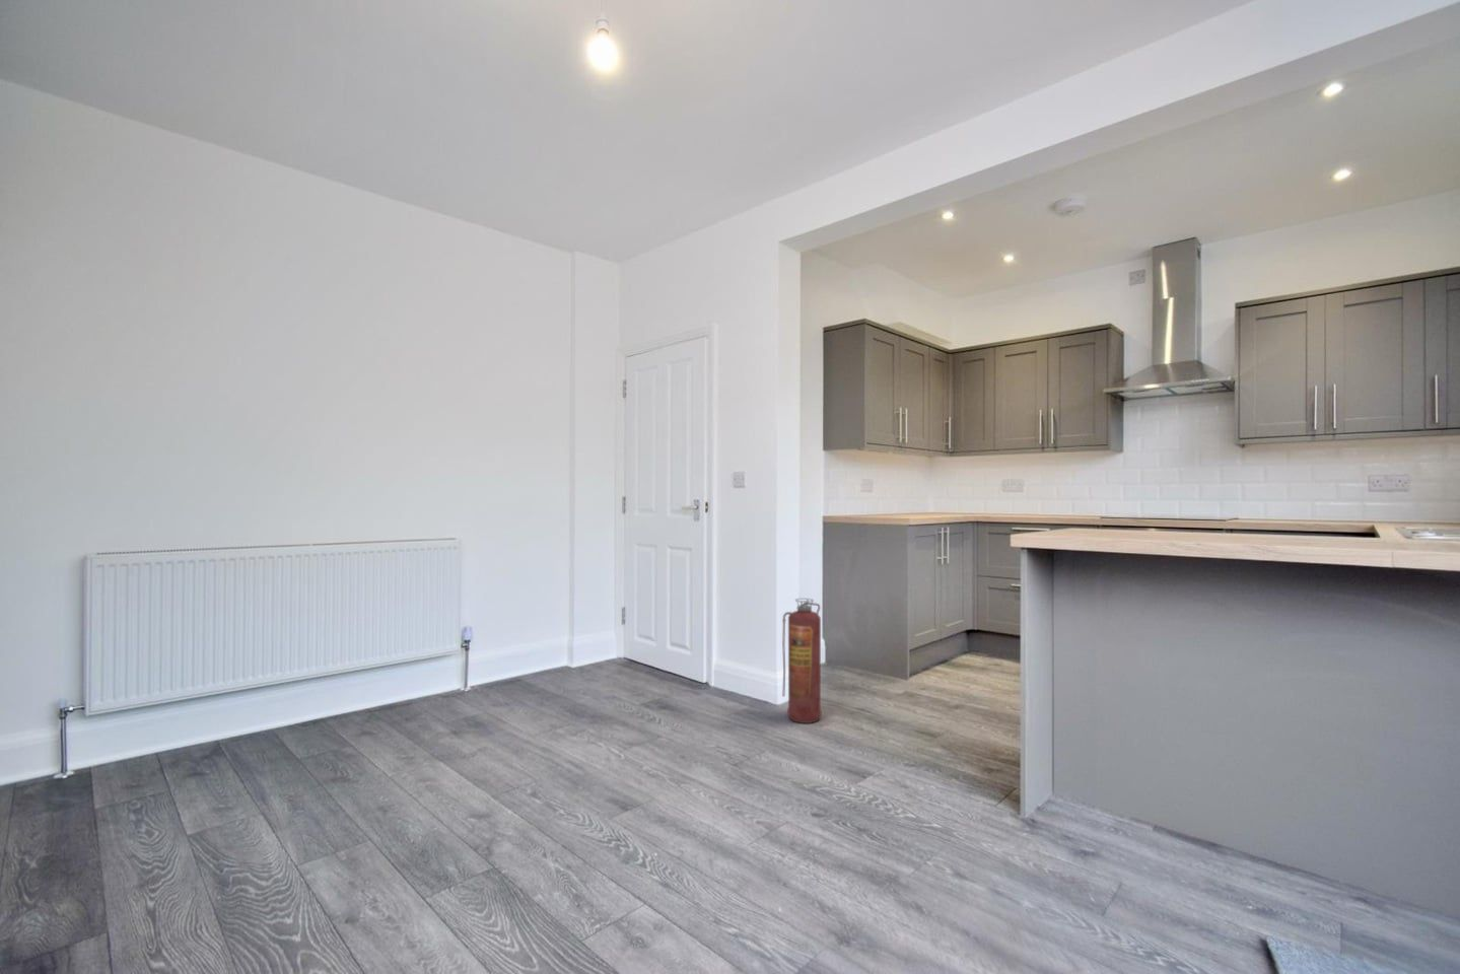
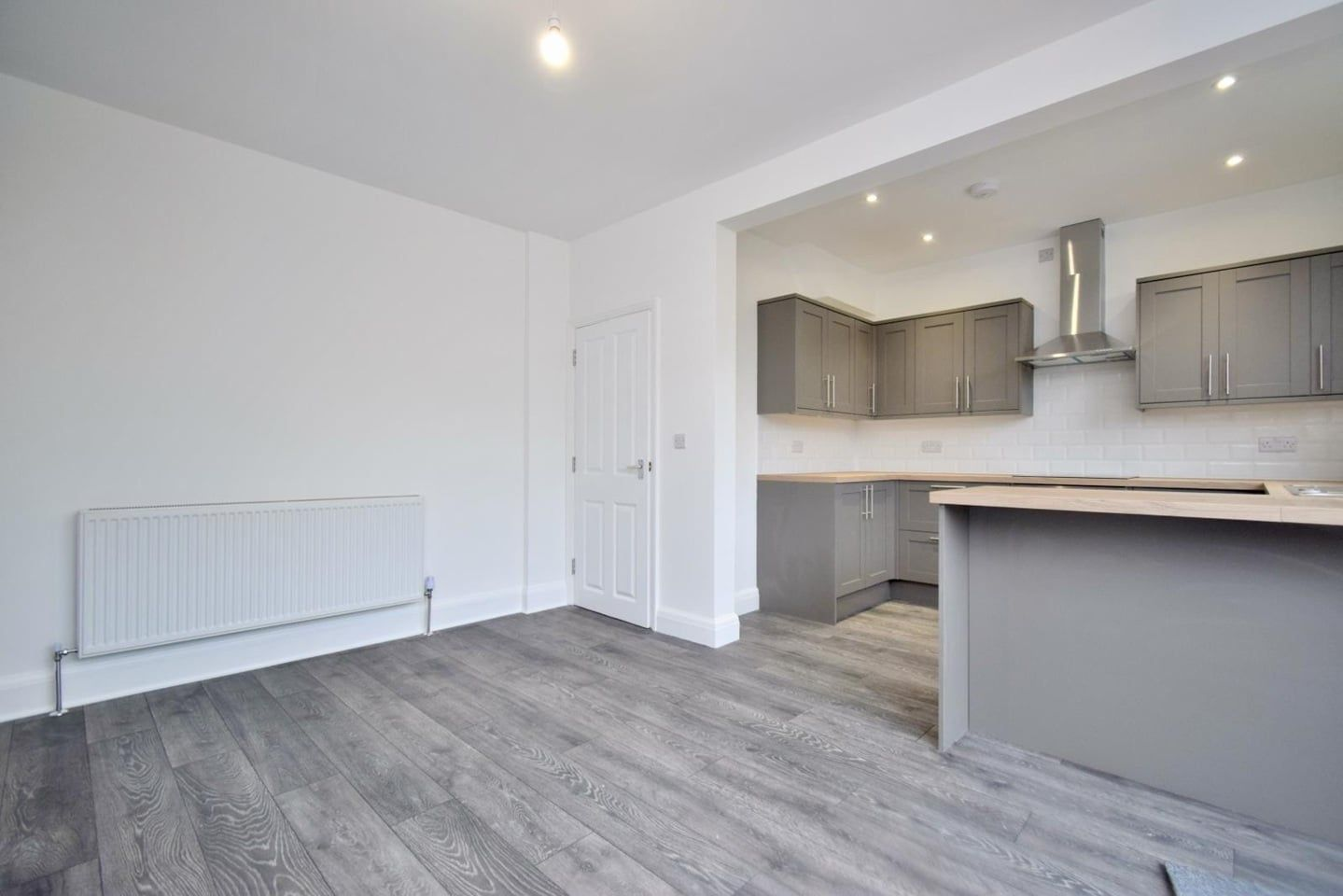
- fire extinguisher [782,598,823,724]
